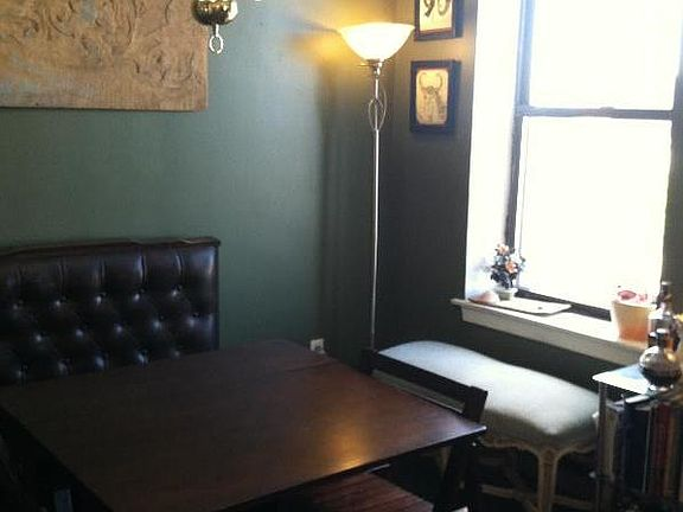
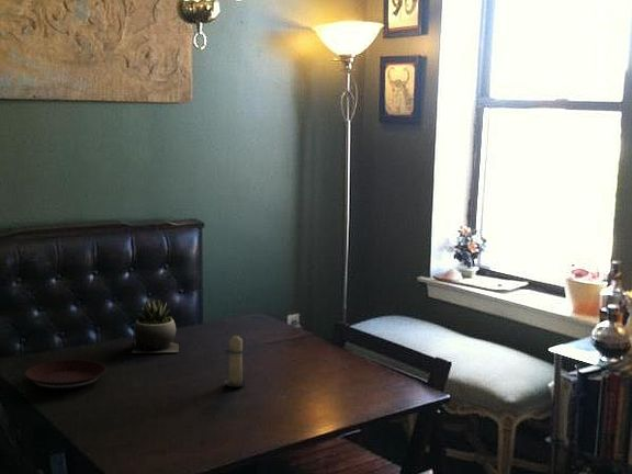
+ plate [24,359,108,391]
+ succulent plant [132,298,180,354]
+ candle [224,331,248,388]
